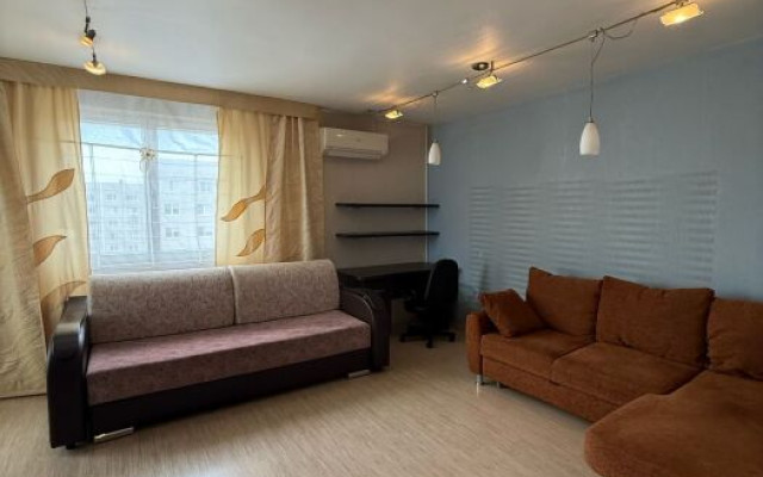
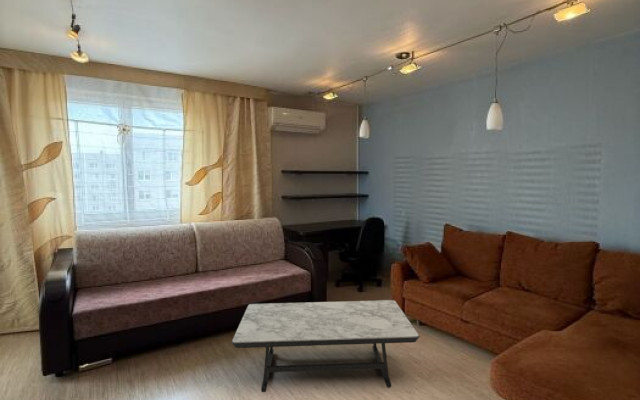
+ coffee table [230,299,421,393]
